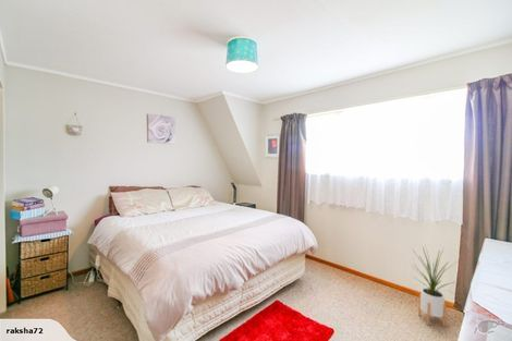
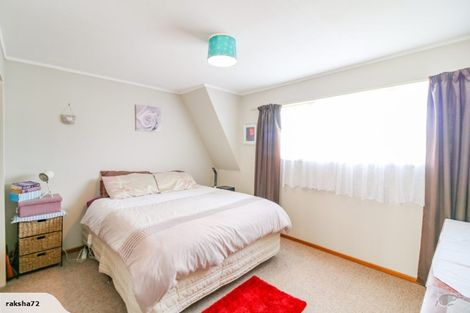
- house plant [411,244,461,328]
